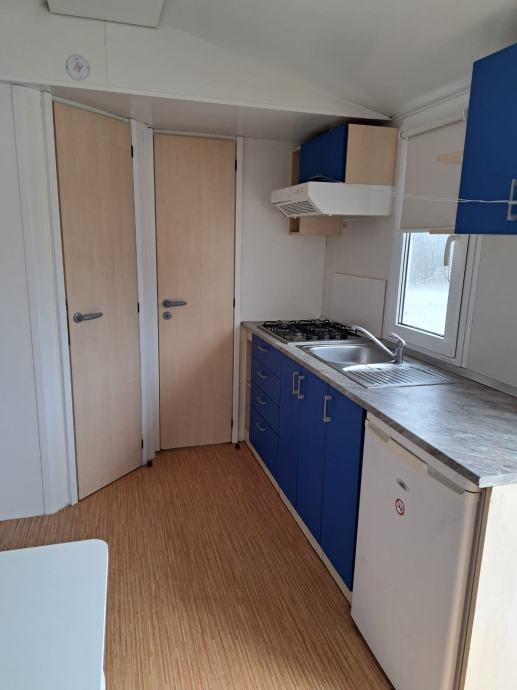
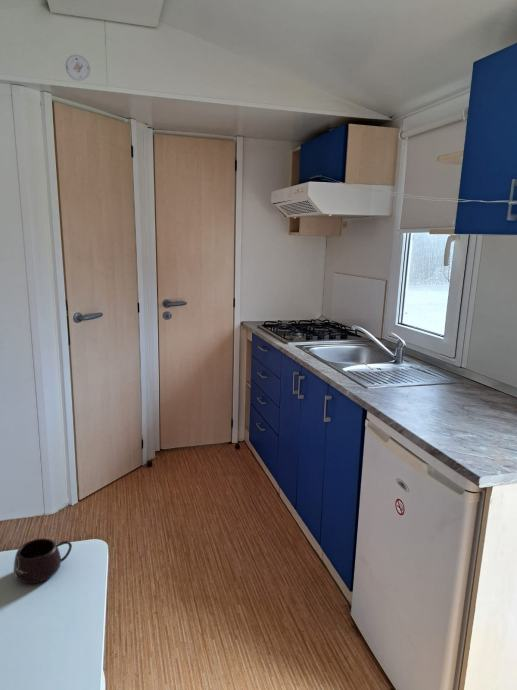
+ mug [13,538,73,584]
